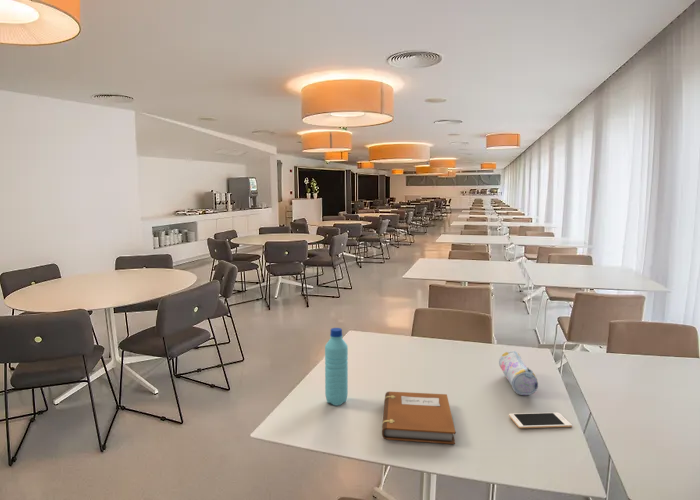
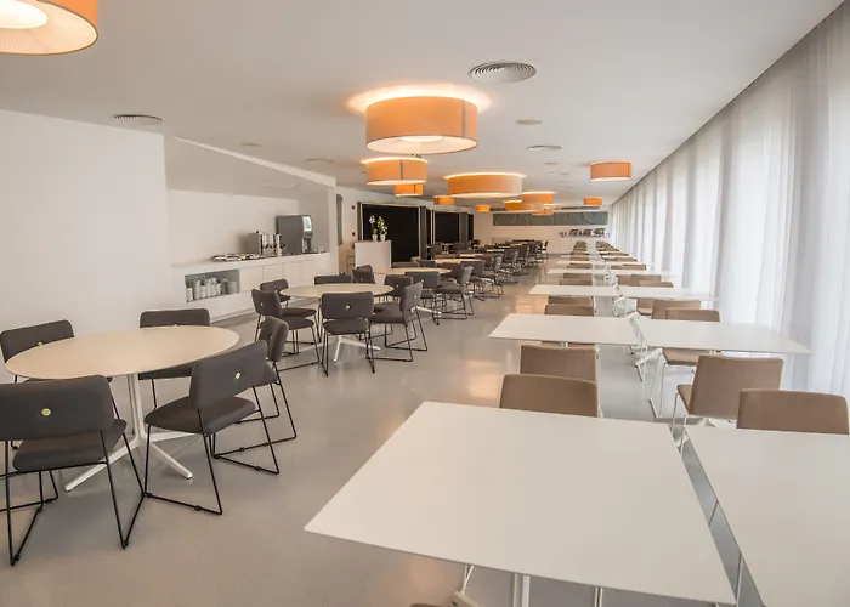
- pencil case [498,350,539,396]
- cell phone [508,412,573,429]
- water bottle [324,327,349,406]
- notebook [381,391,456,445]
